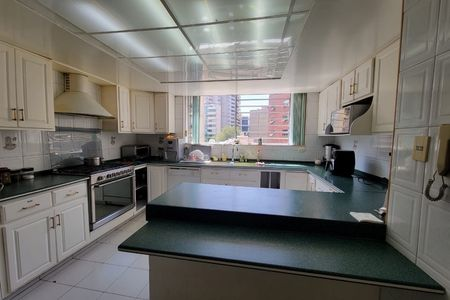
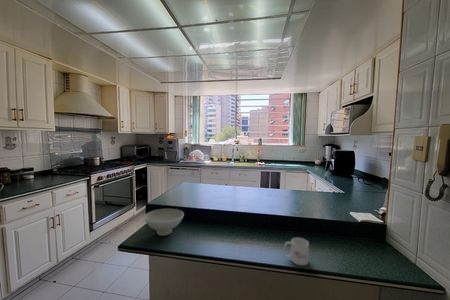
+ mug [283,237,310,266]
+ bowl [143,208,185,237]
